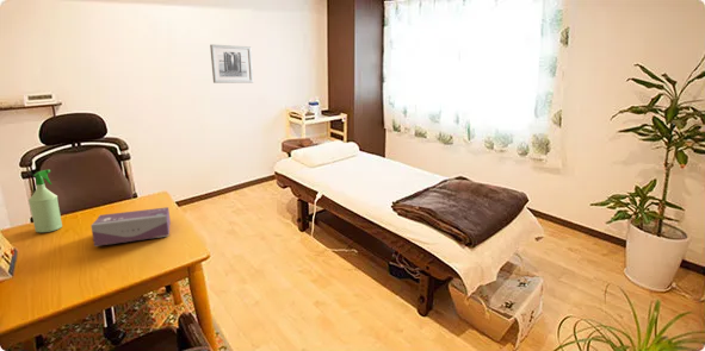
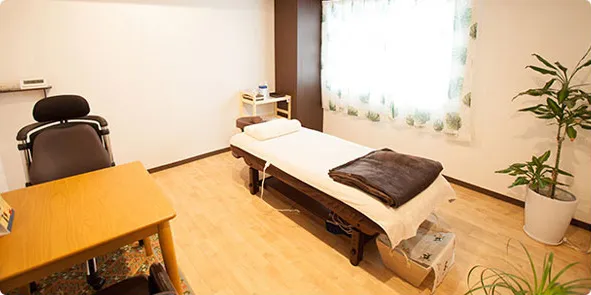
- tissue box [89,206,172,247]
- wall art [209,44,254,84]
- spray bottle [27,169,63,233]
